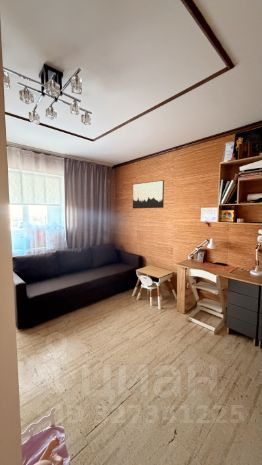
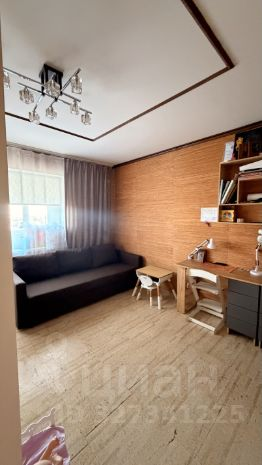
- wall art [132,179,165,209]
